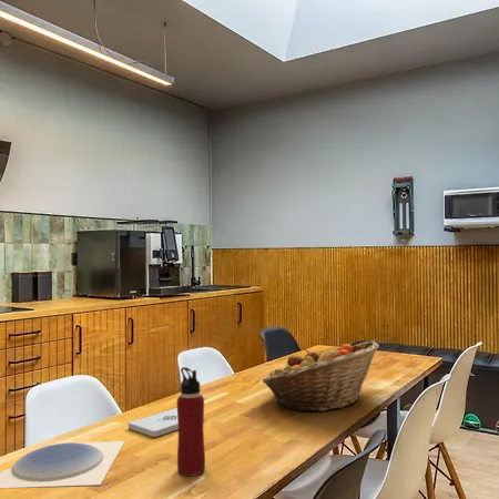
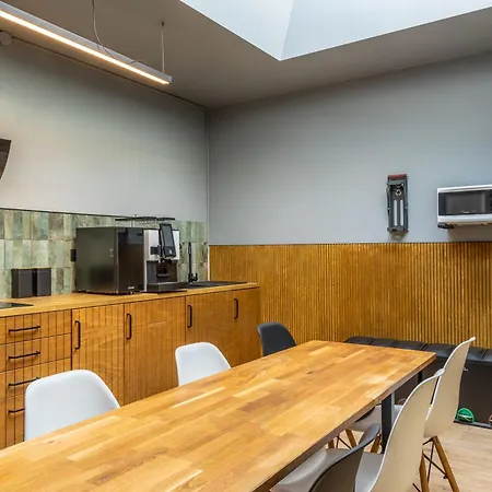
- water bottle [175,366,206,477]
- fruit basket [262,339,380,413]
- notepad [128,407,205,438]
- plate [0,440,125,489]
